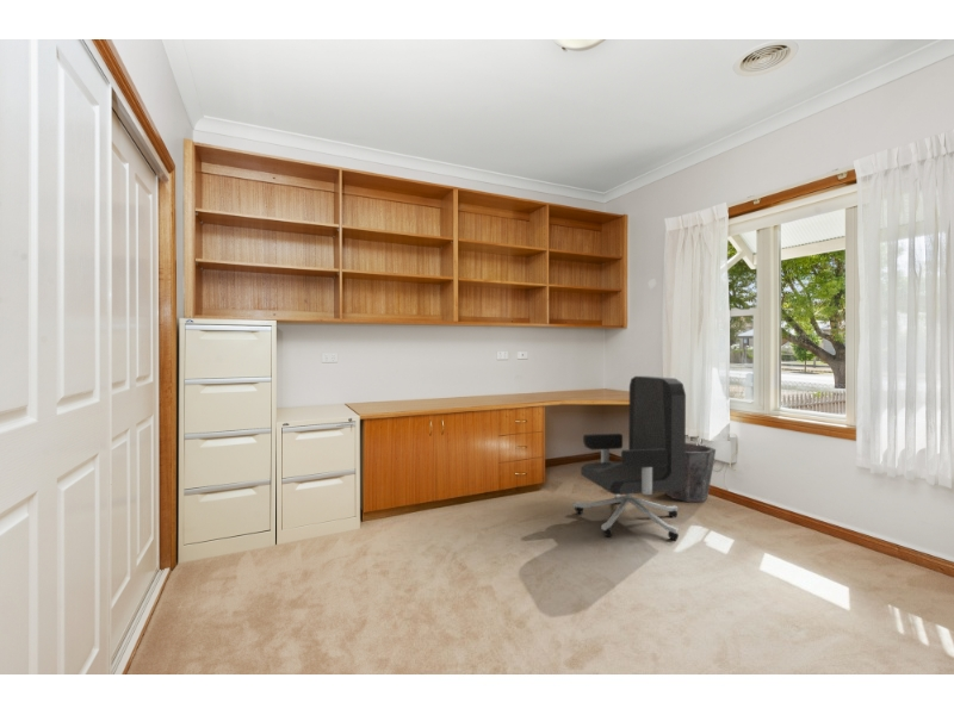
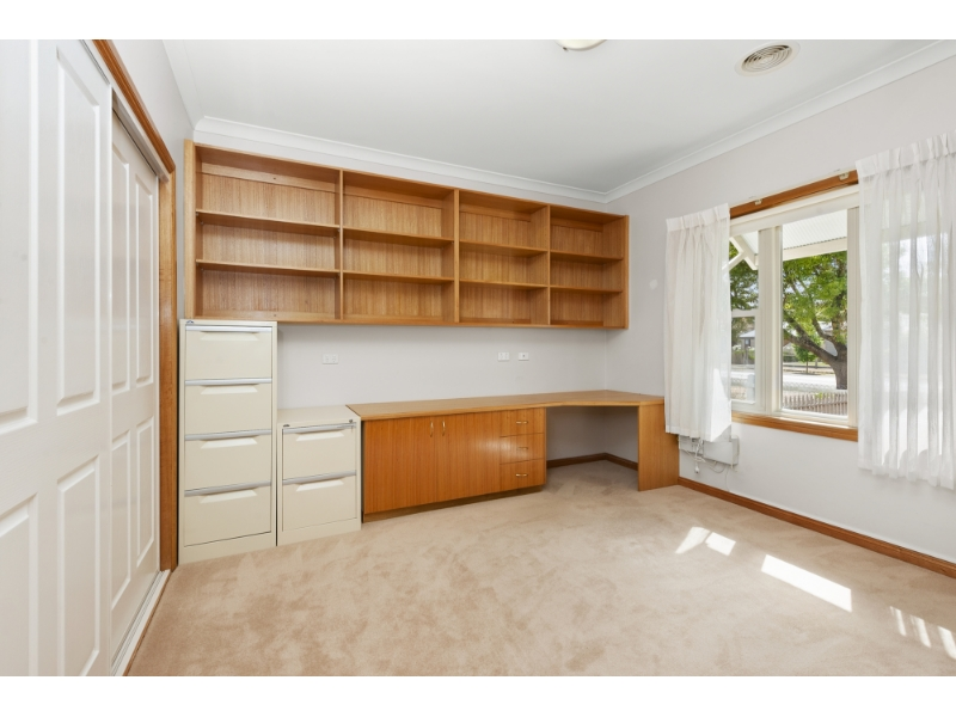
- office chair [572,375,687,541]
- waste bin [664,442,717,503]
